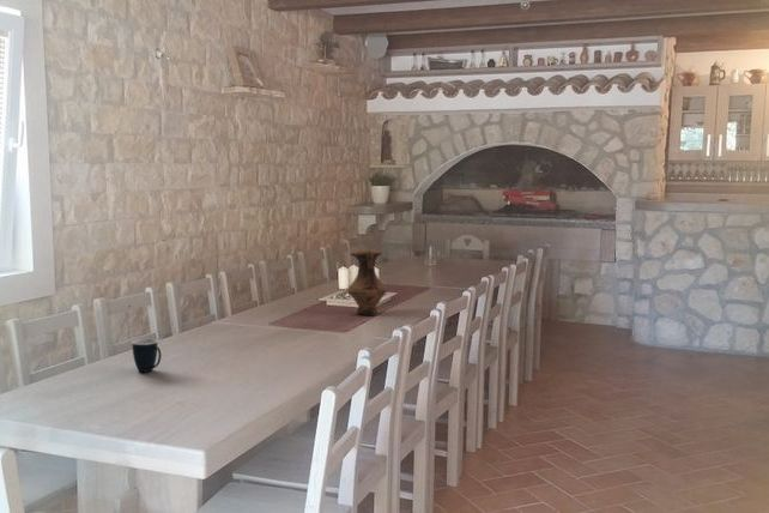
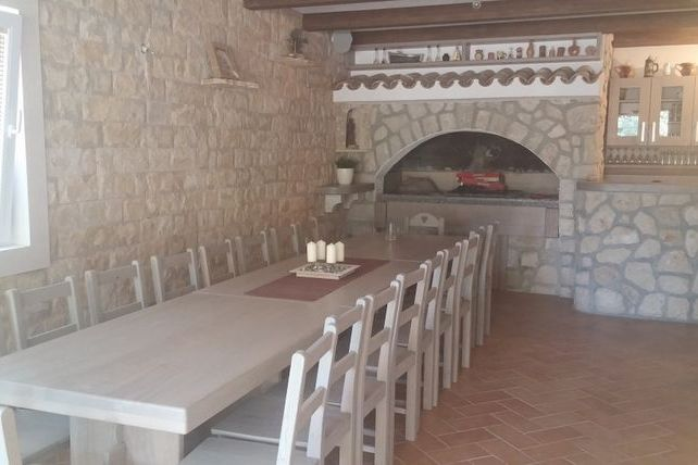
- vase [345,249,389,316]
- mug [132,338,162,374]
